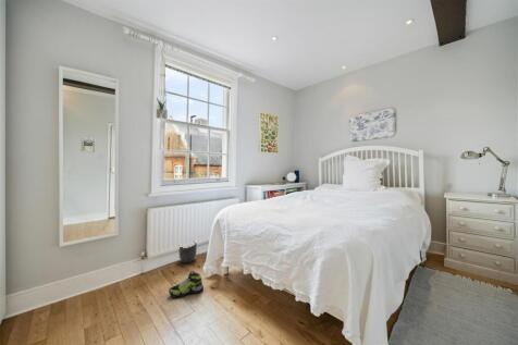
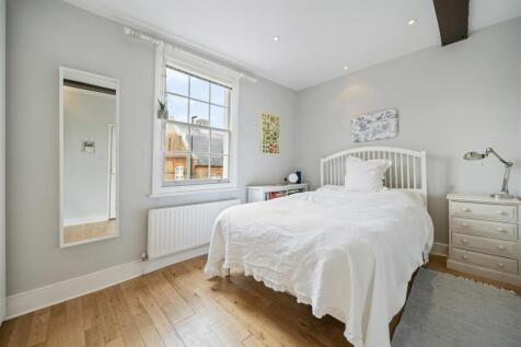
- shoe [168,270,205,299]
- planter [177,242,198,264]
